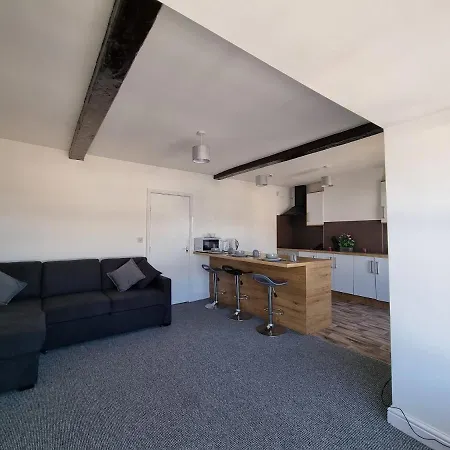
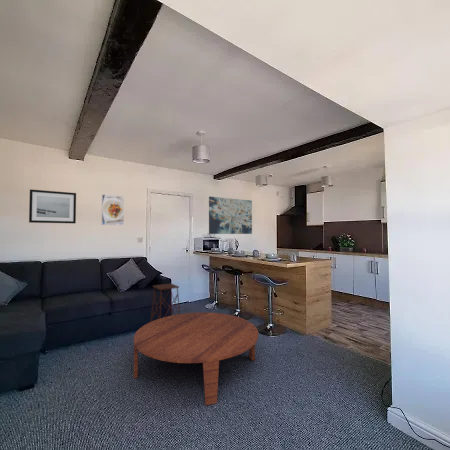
+ wall art [28,188,77,224]
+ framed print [100,194,125,226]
+ wall art [208,196,253,235]
+ coffee table [133,311,259,406]
+ side table [150,282,181,322]
